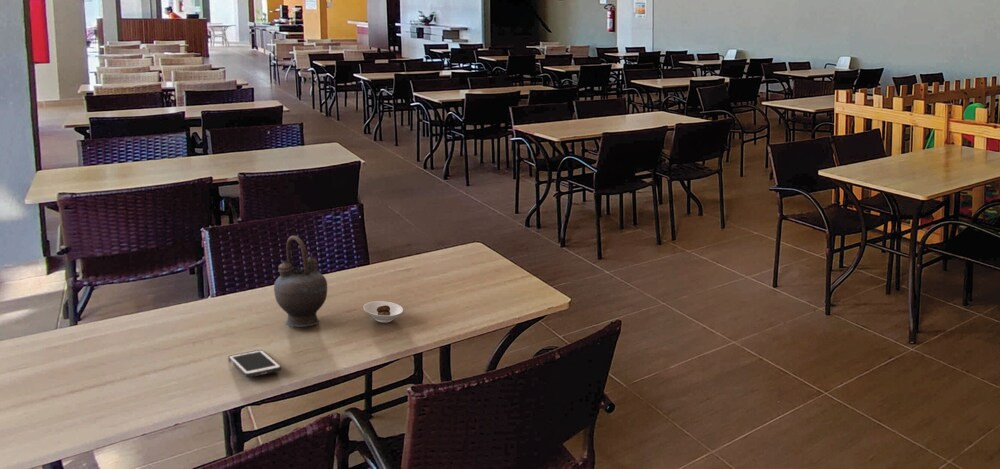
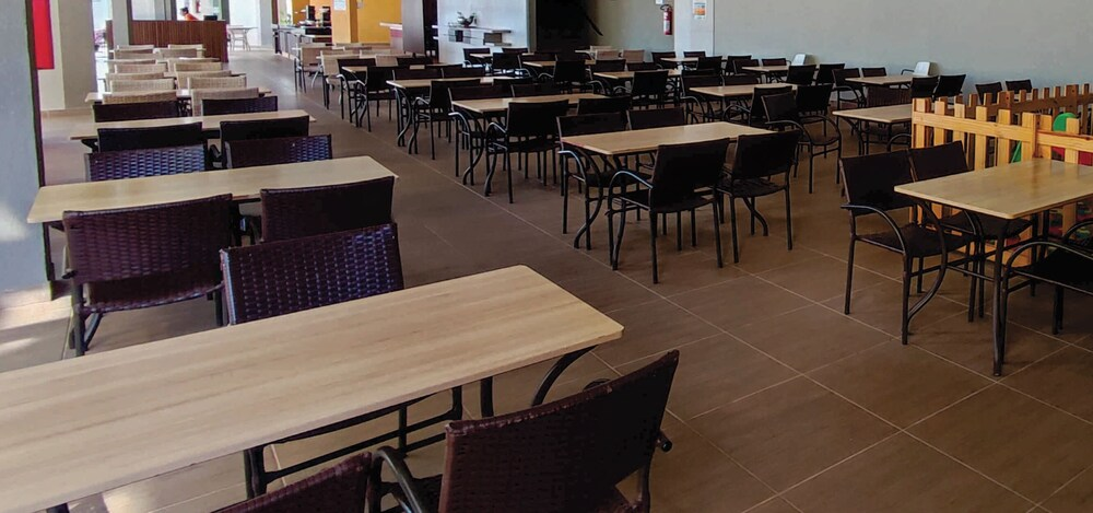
- teapot [273,235,328,328]
- cell phone [227,349,282,378]
- saucer [362,300,404,324]
